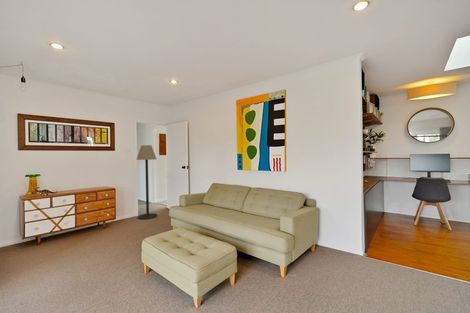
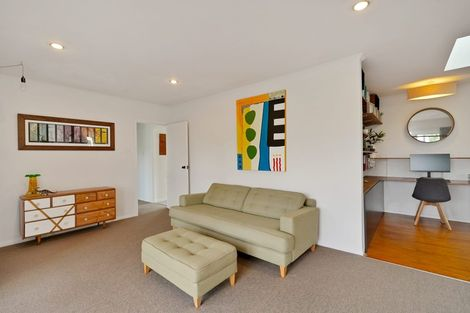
- floor lamp [136,144,158,220]
